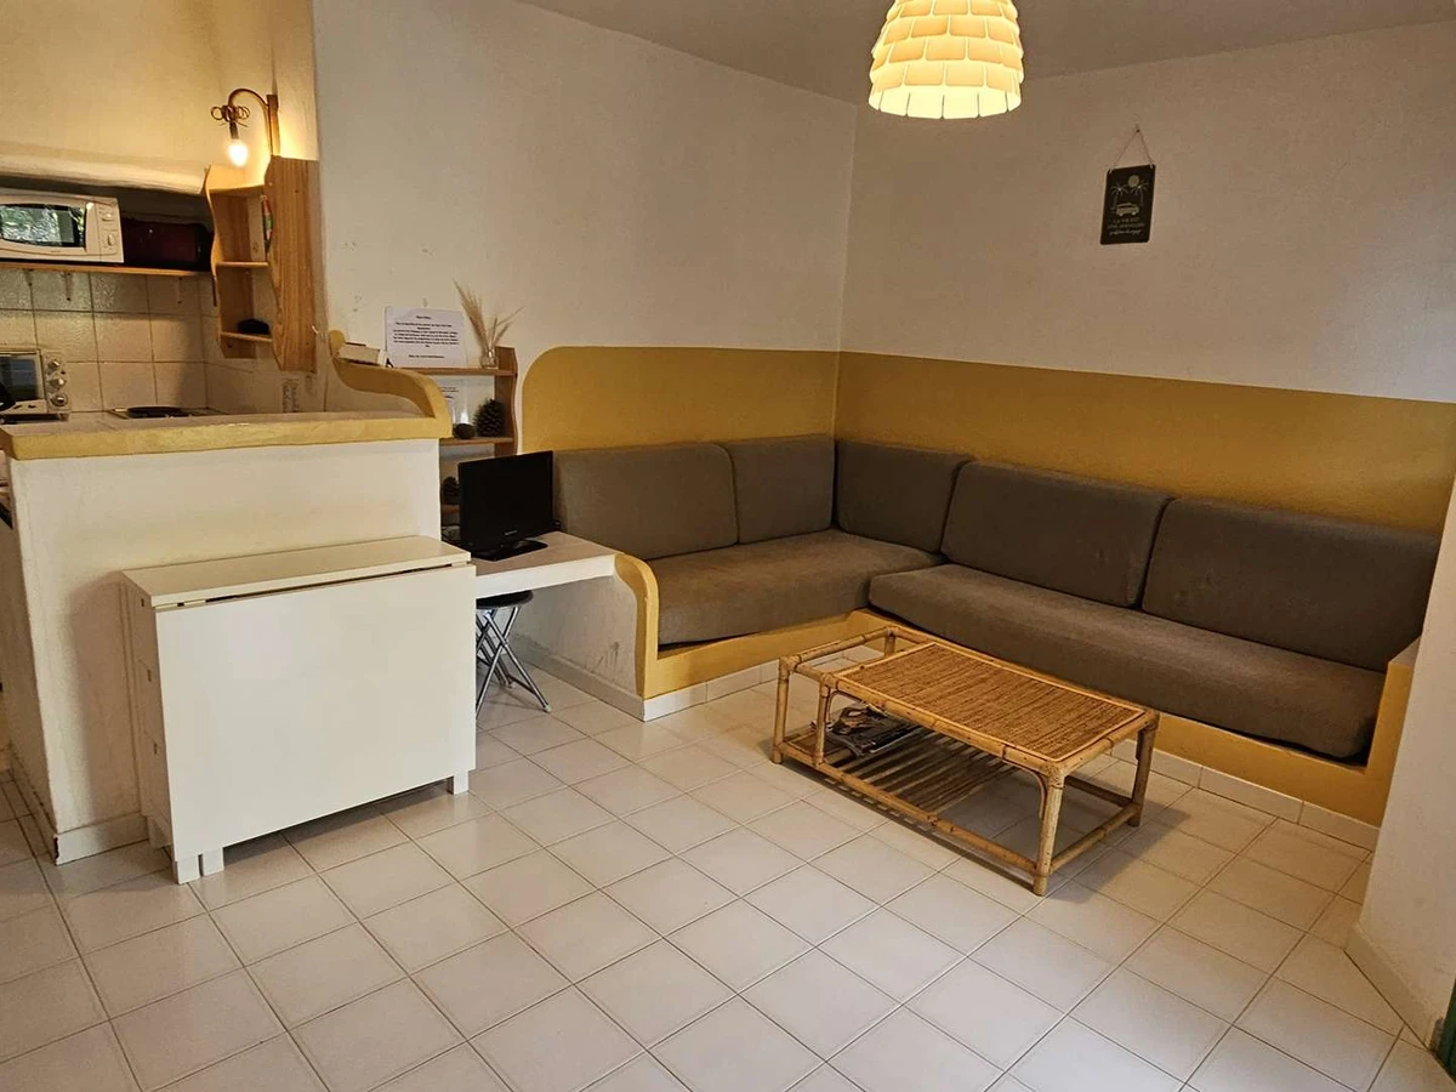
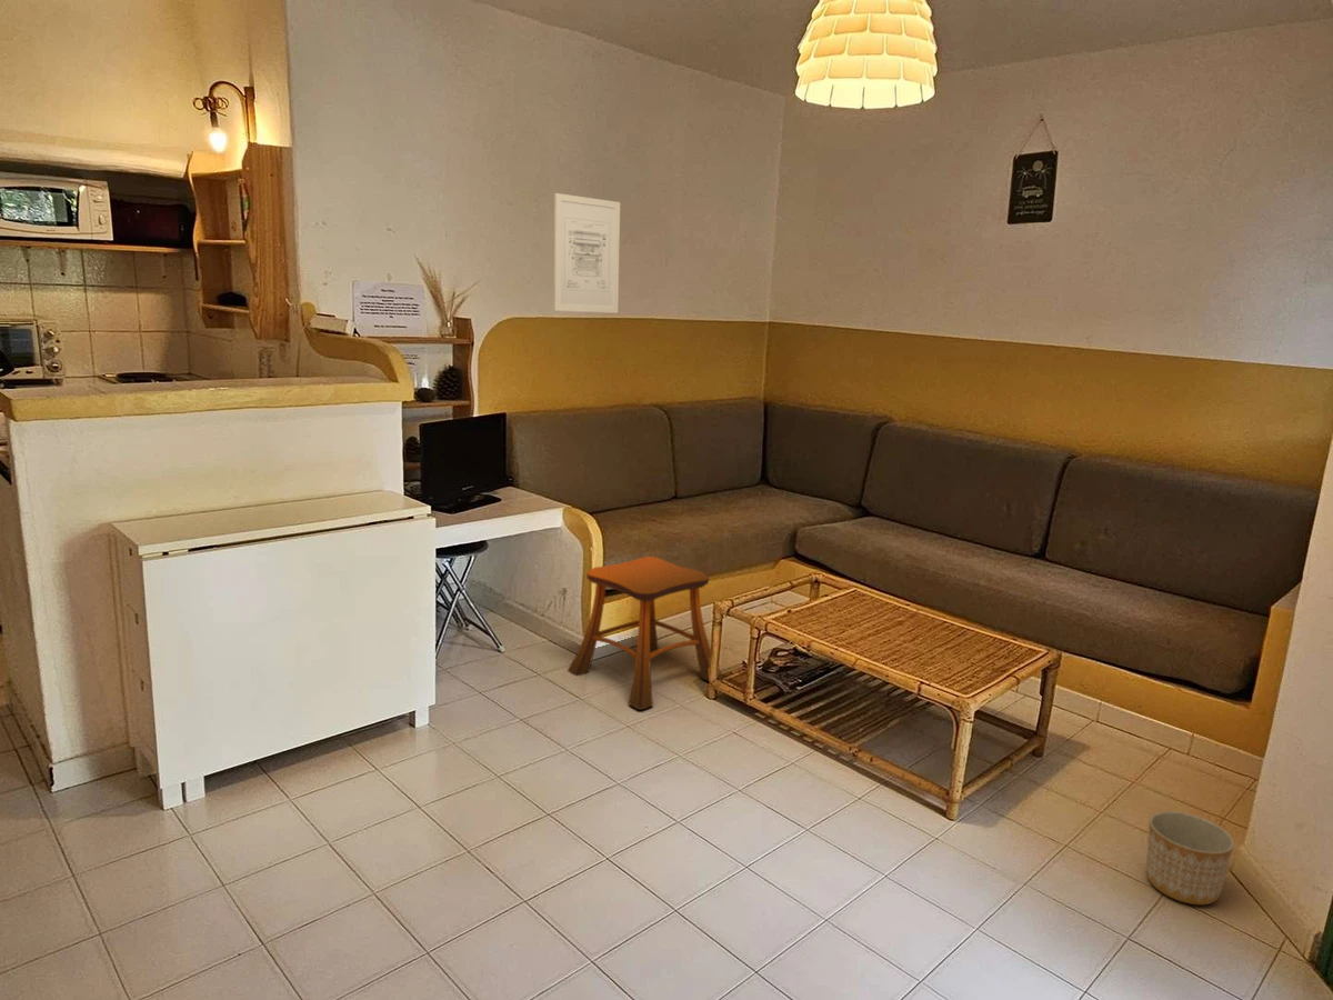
+ wall art [553,192,621,314]
+ planter [1145,810,1235,906]
+ stool [567,556,724,711]
